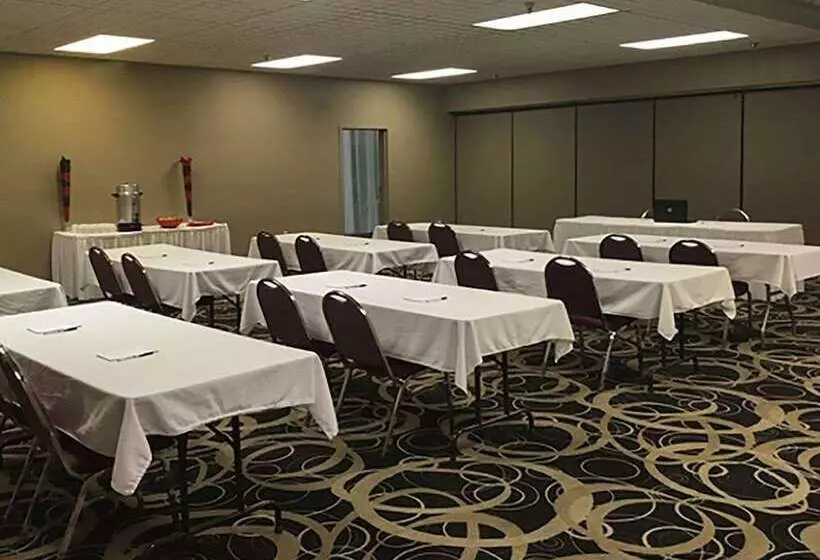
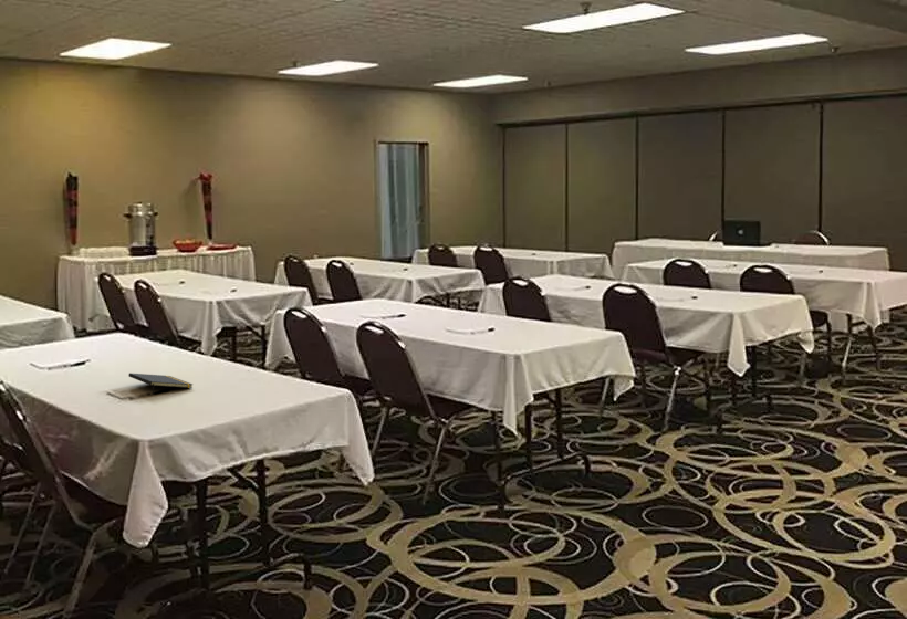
+ notepad [127,373,194,395]
